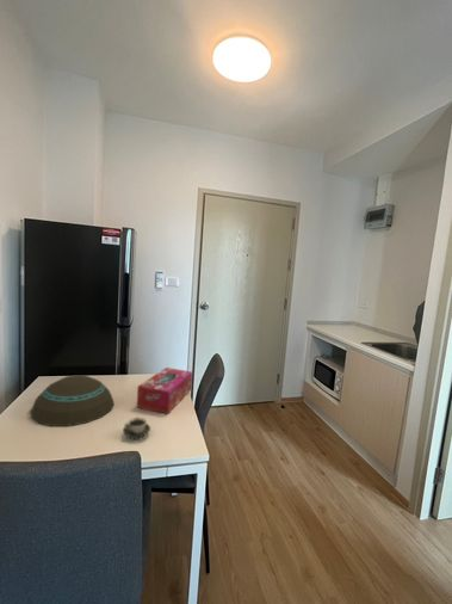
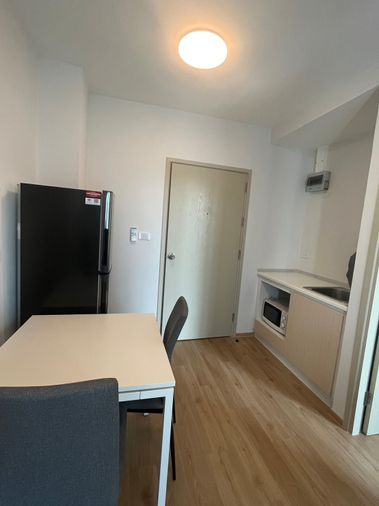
- cup [122,417,151,440]
- tissue box [136,366,194,415]
- bowl [30,374,116,427]
